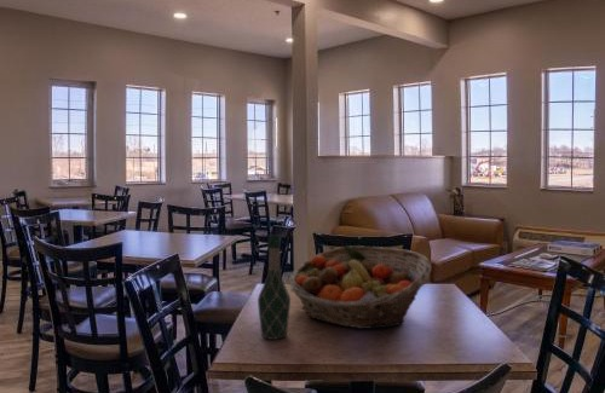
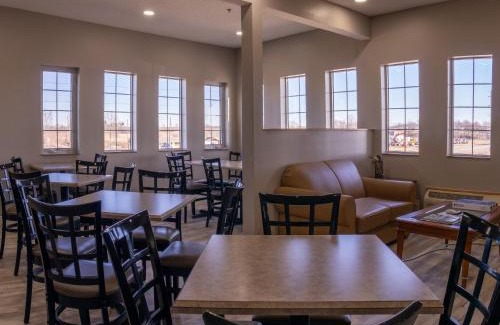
- fruit basket [287,244,433,330]
- wine bottle [257,233,292,341]
